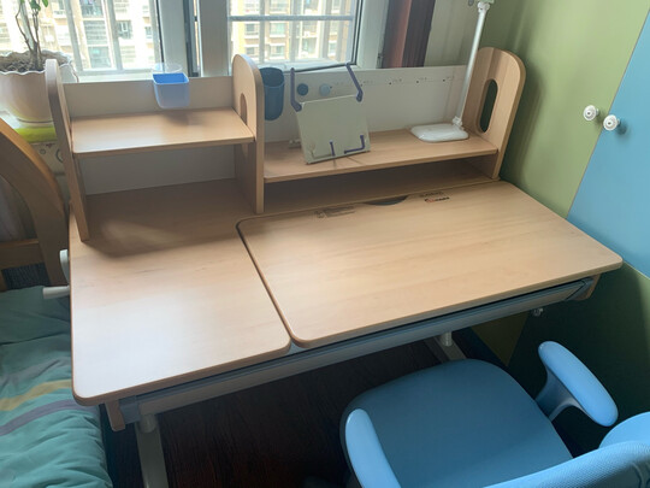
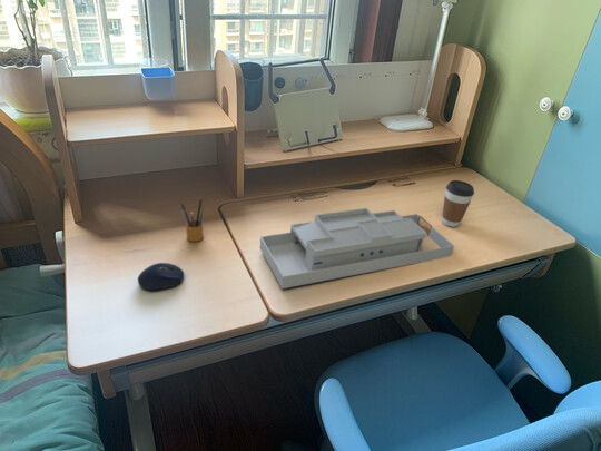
+ pencil box [179,197,205,243]
+ coffee cup [441,179,475,228]
+ computer mouse [137,262,185,291]
+ desk organizer [259,207,455,290]
